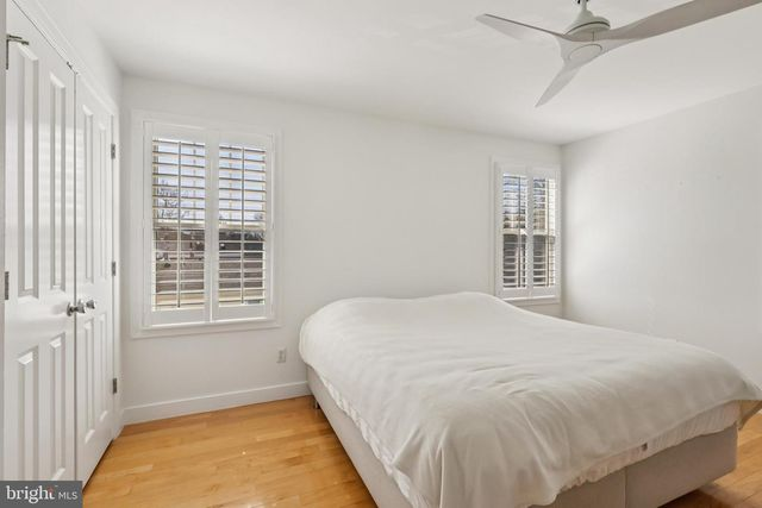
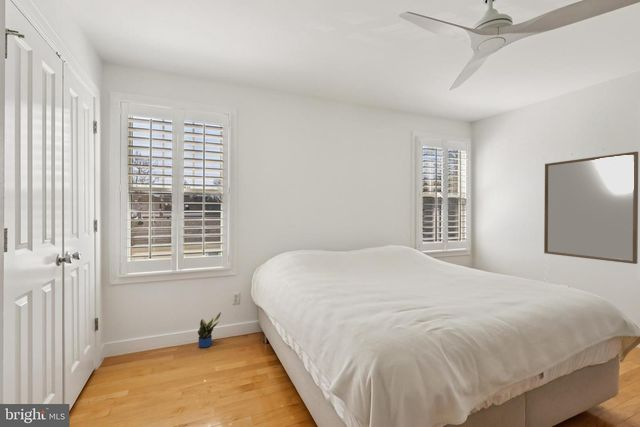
+ home mirror [543,151,639,265]
+ potted plant [197,311,222,349]
